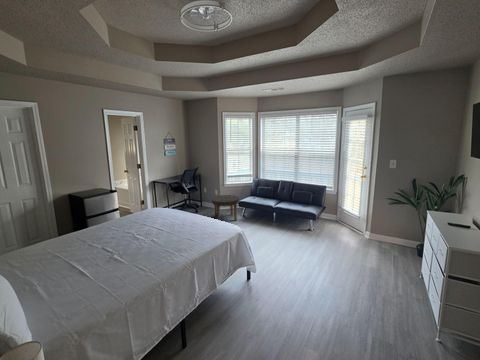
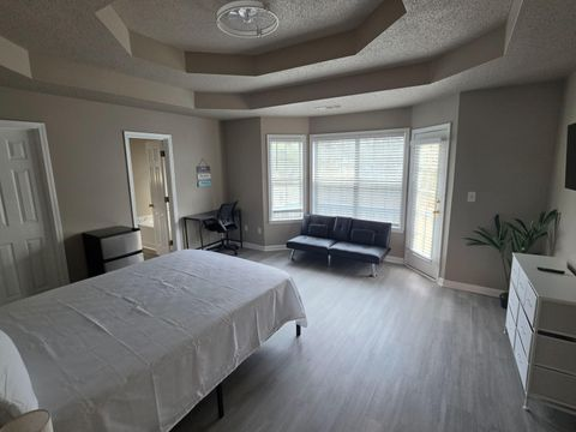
- side table [209,194,241,222]
